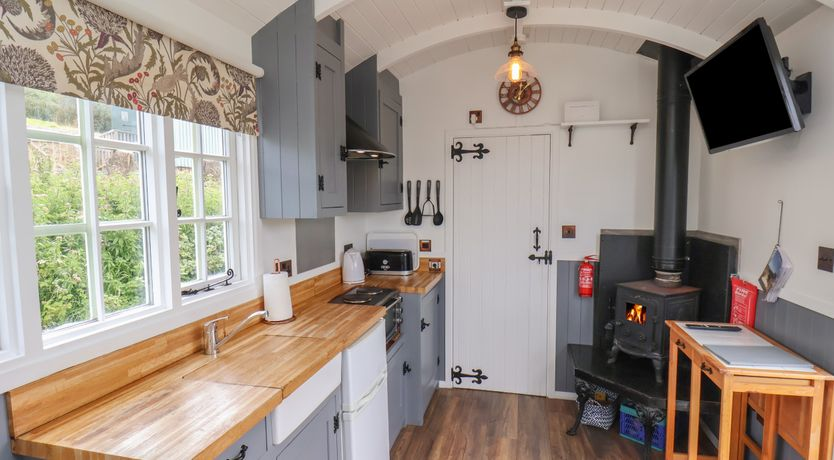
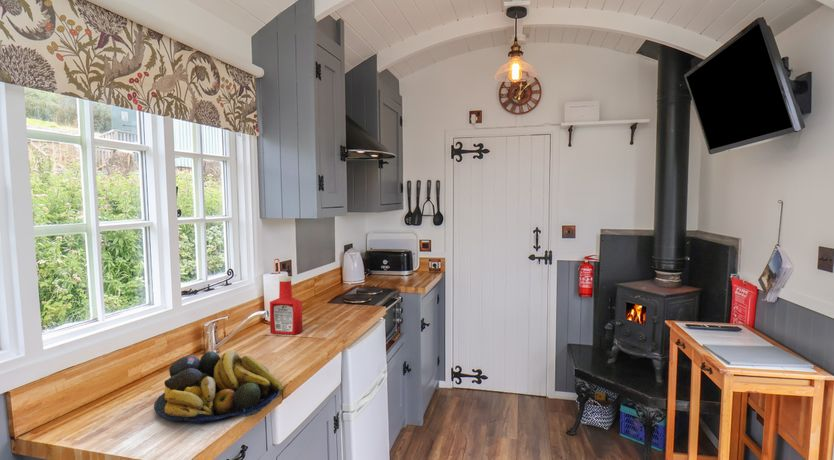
+ soap bottle [269,275,303,336]
+ fruit bowl [153,349,284,424]
